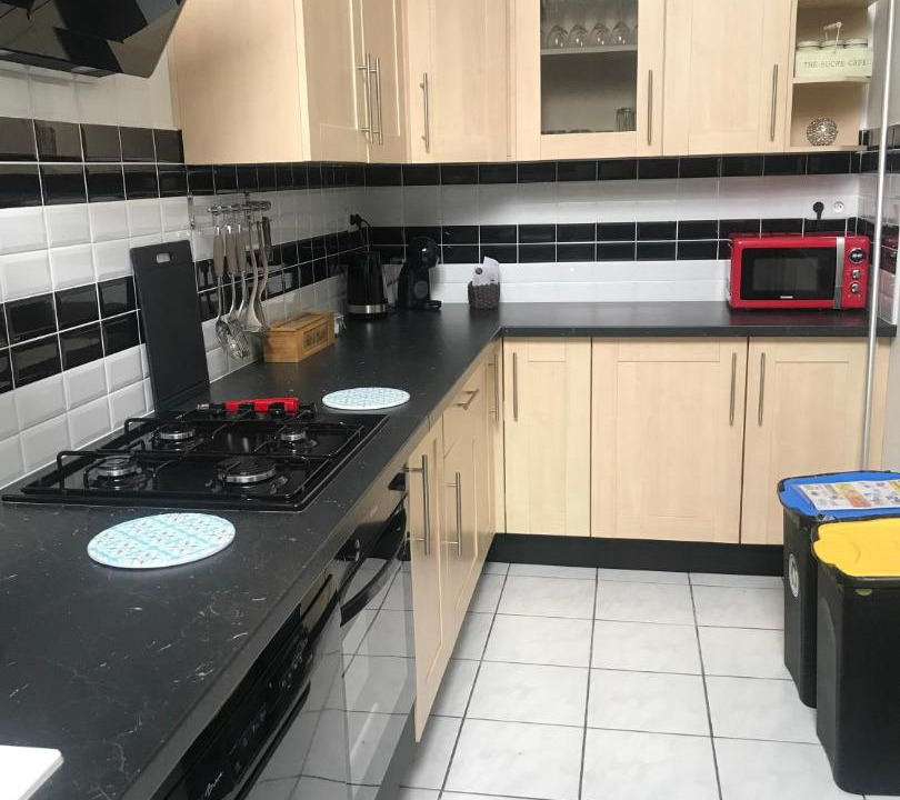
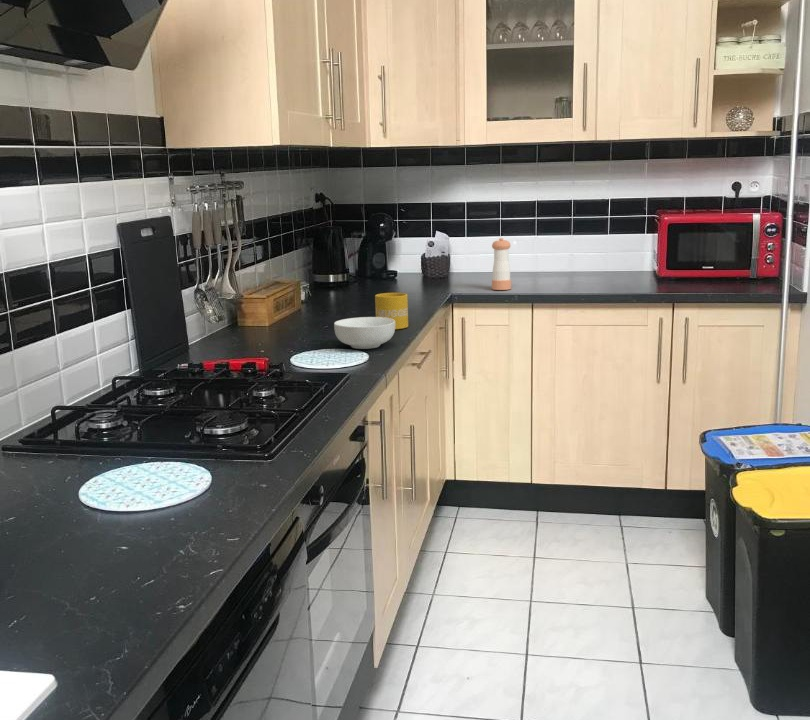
+ mug [374,292,409,330]
+ pepper shaker [491,237,512,291]
+ cereal bowl [333,316,396,350]
